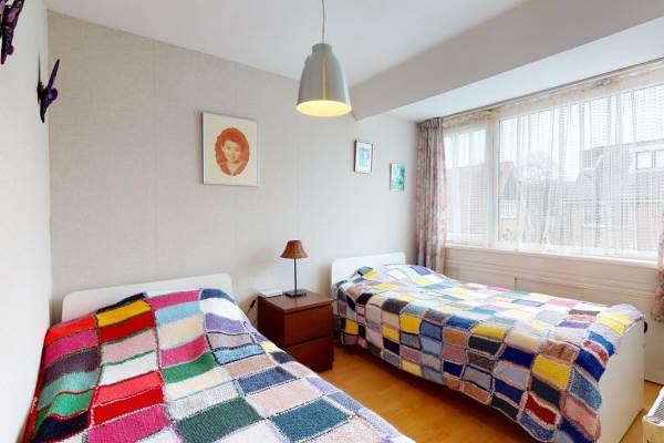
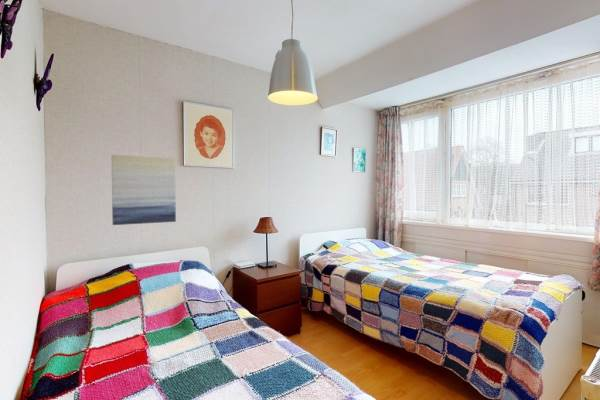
+ wall art [111,154,177,226]
